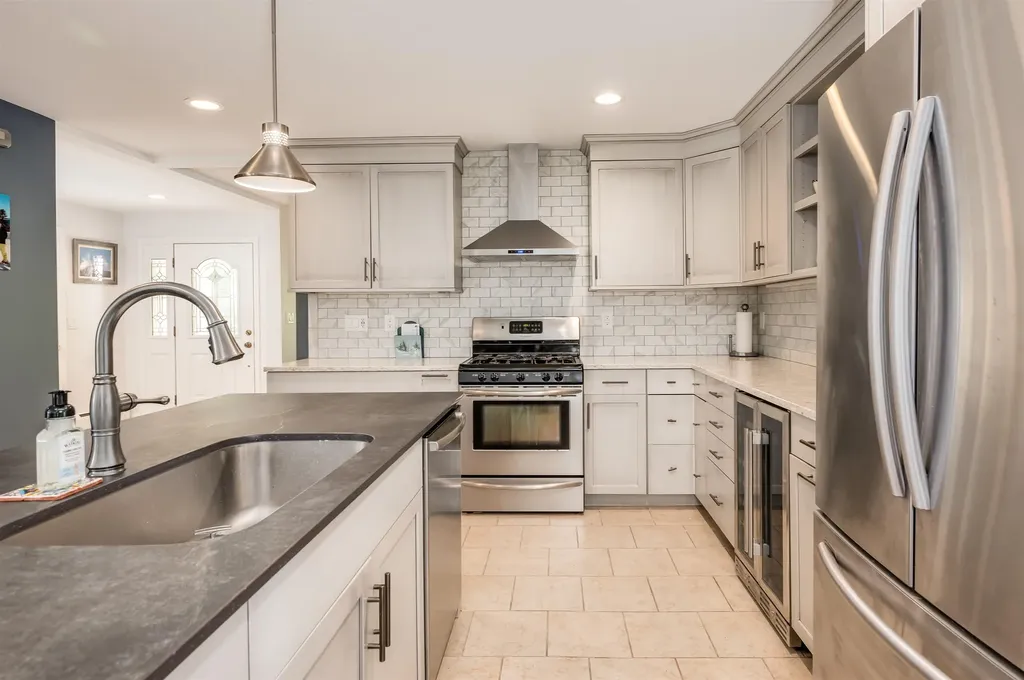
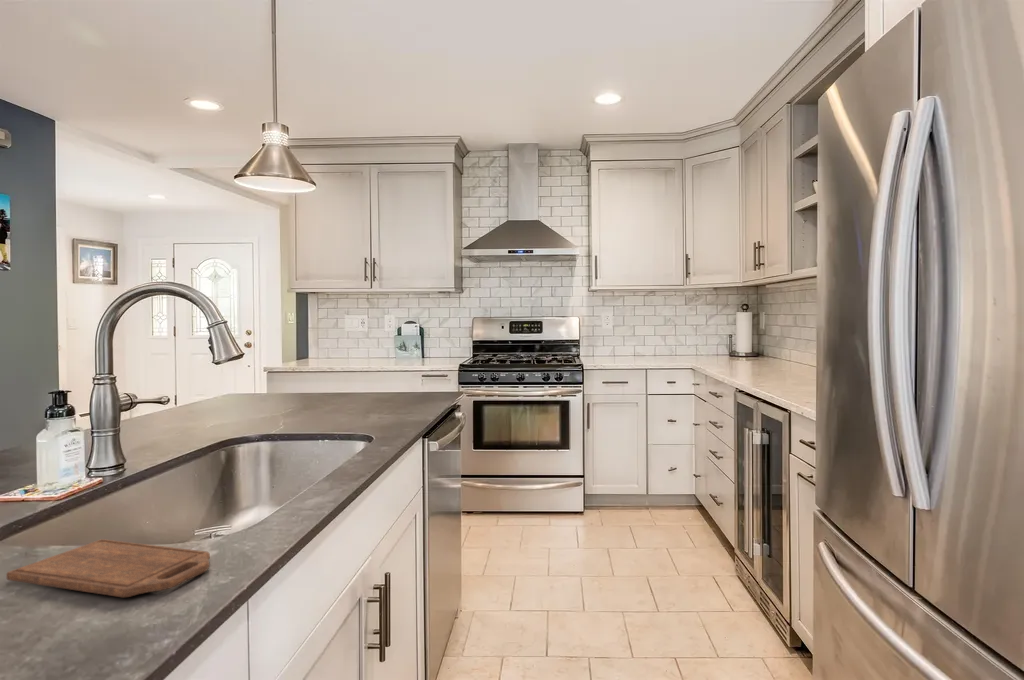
+ cutting board [5,538,211,598]
